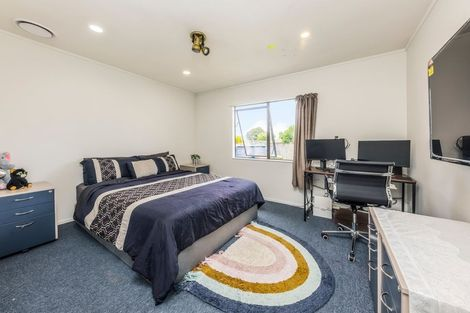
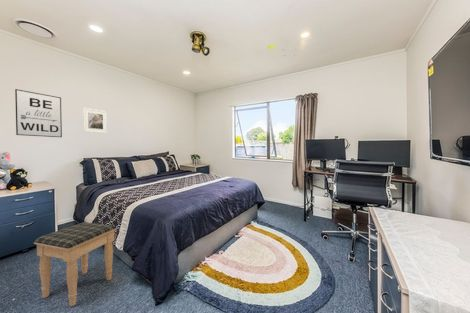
+ wall art [14,88,63,138]
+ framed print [82,107,108,135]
+ footstool [33,221,117,307]
